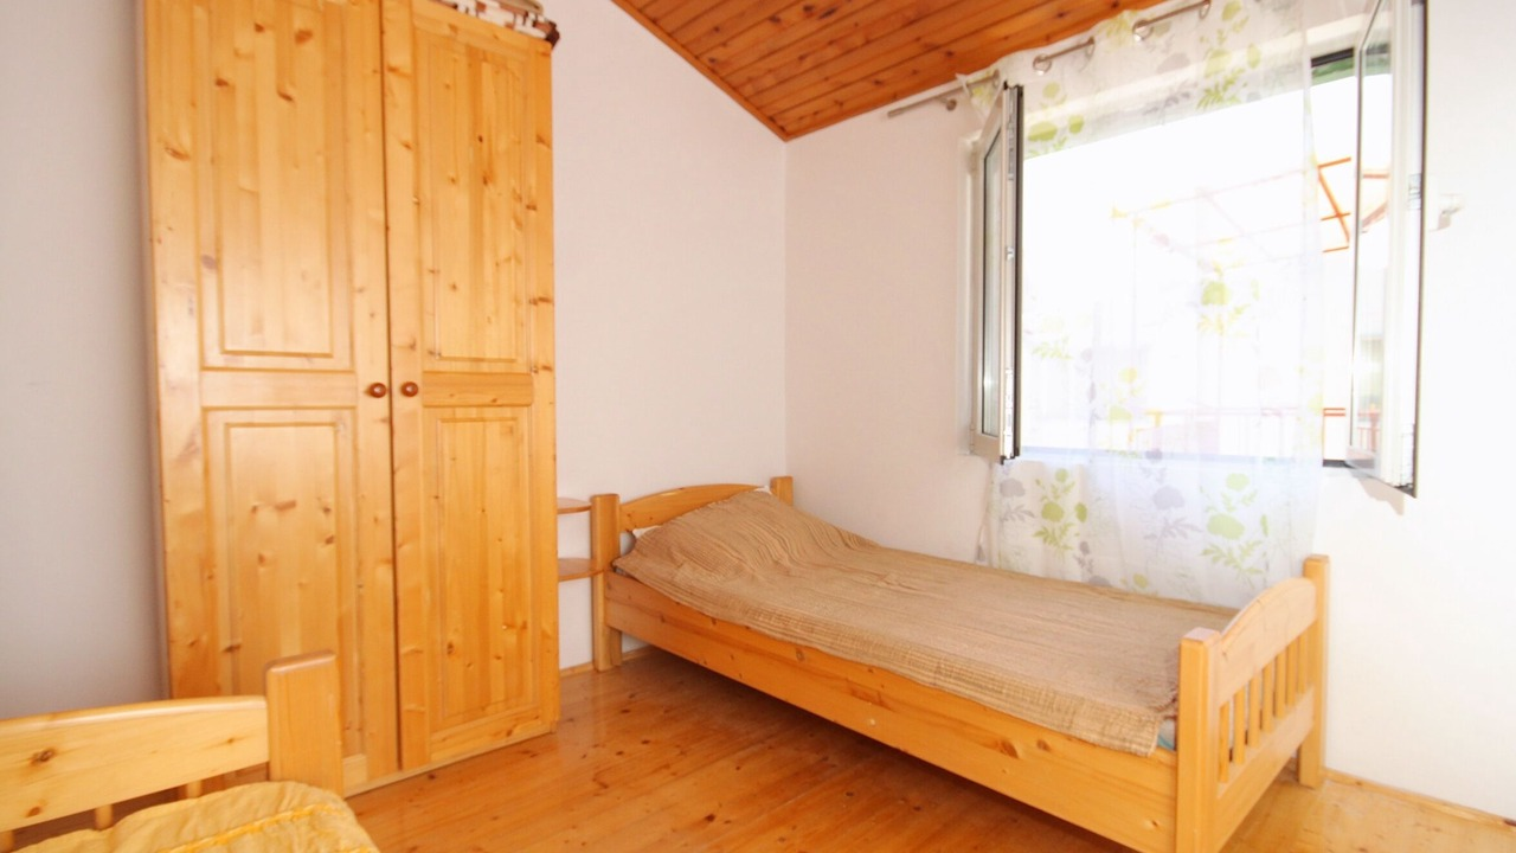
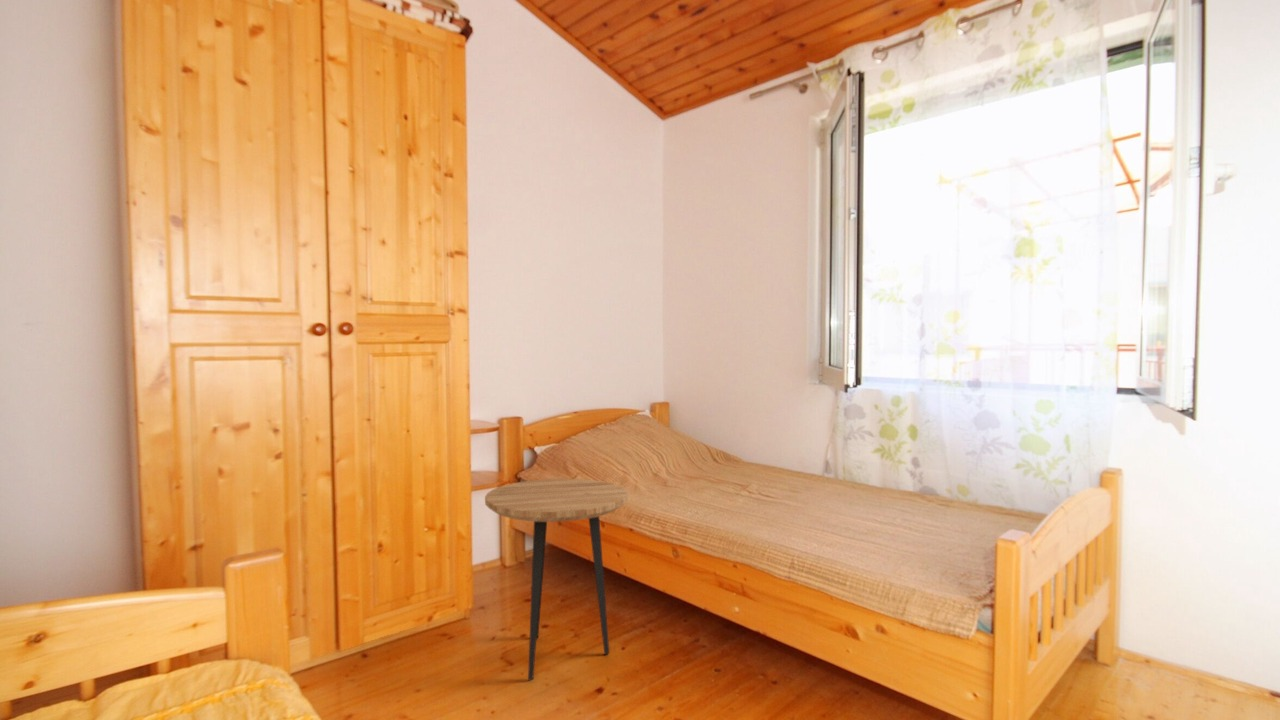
+ side table [484,478,629,682]
